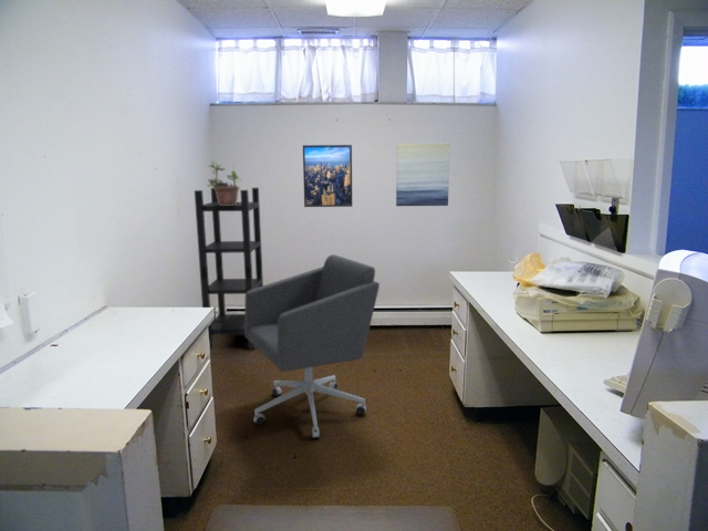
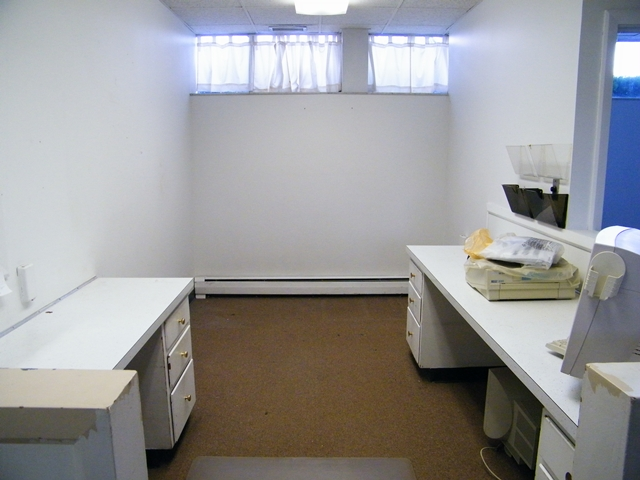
- office chair [243,253,381,439]
- shelving unit [194,187,264,351]
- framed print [302,144,353,208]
- wall art [395,143,451,207]
- potted plant [206,159,241,206]
